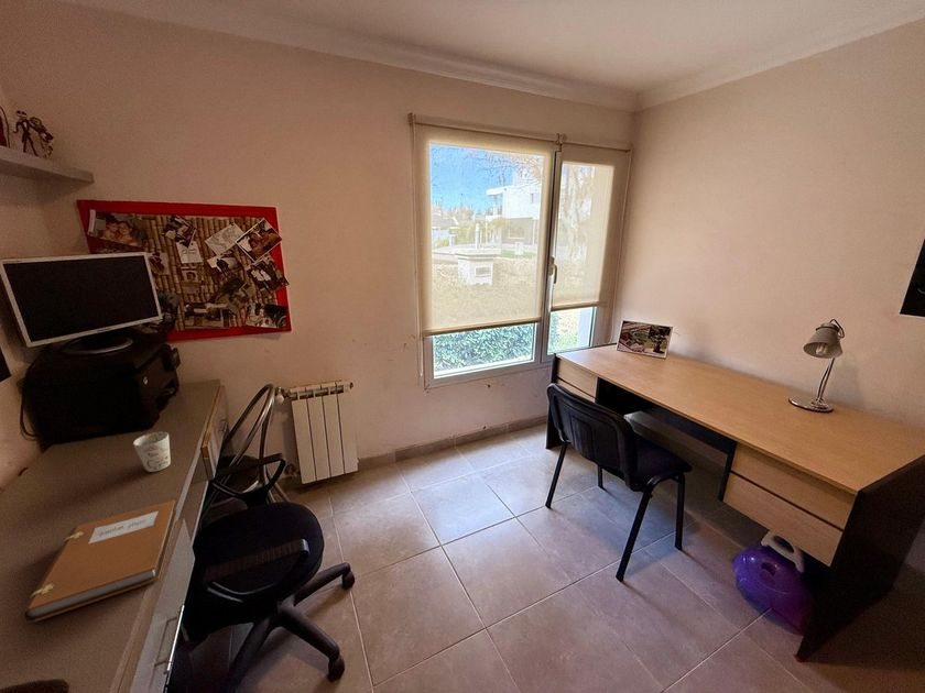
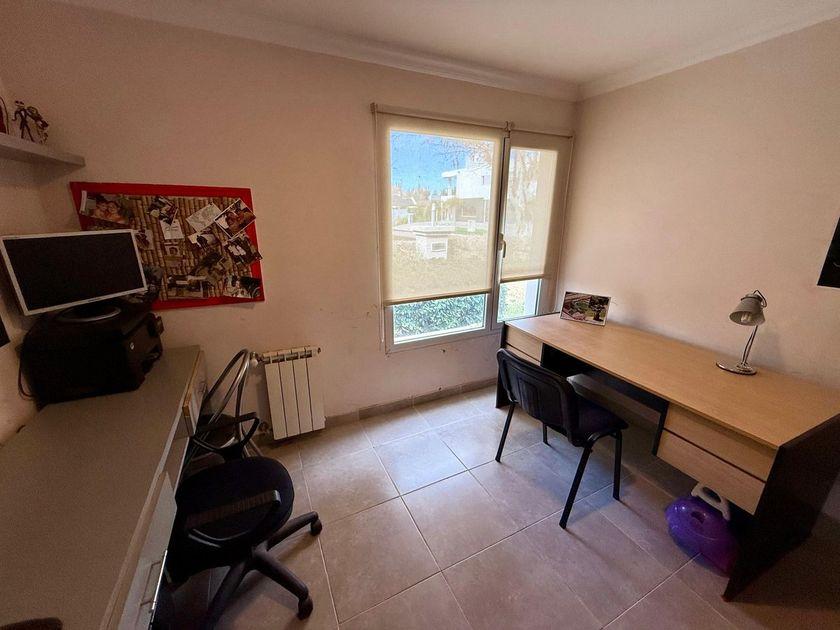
- notebook [20,499,178,624]
- mug [132,431,172,473]
